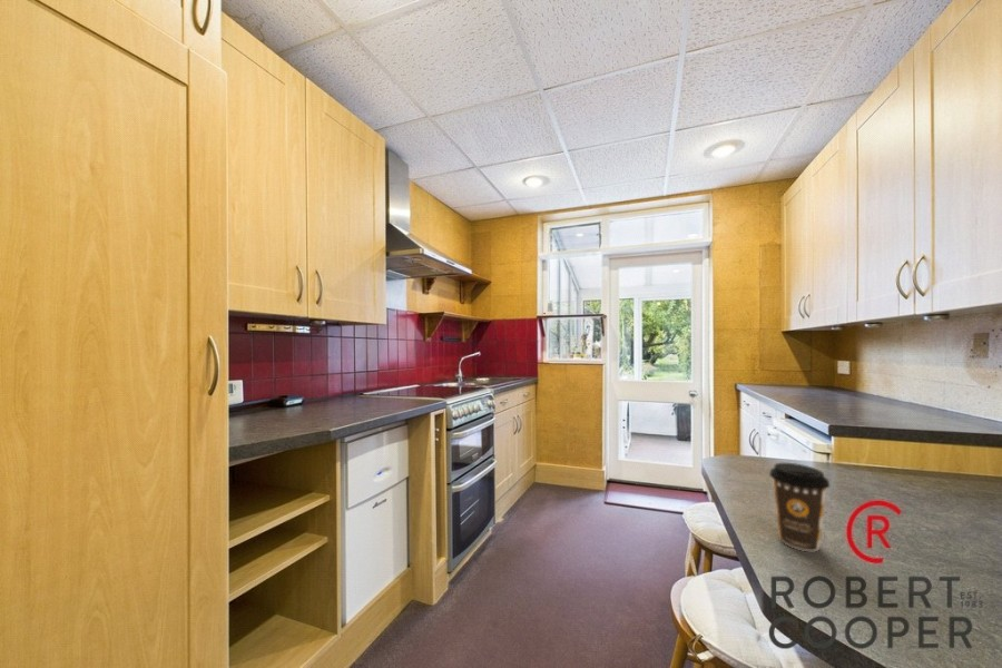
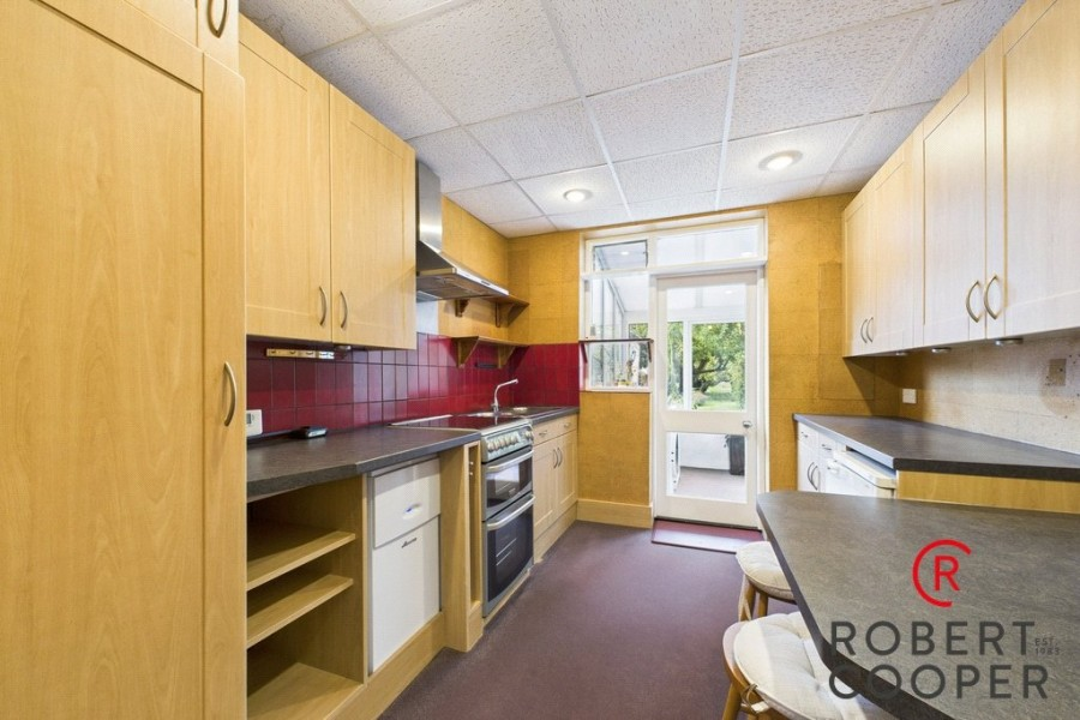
- coffee cup [768,462,831,552]
